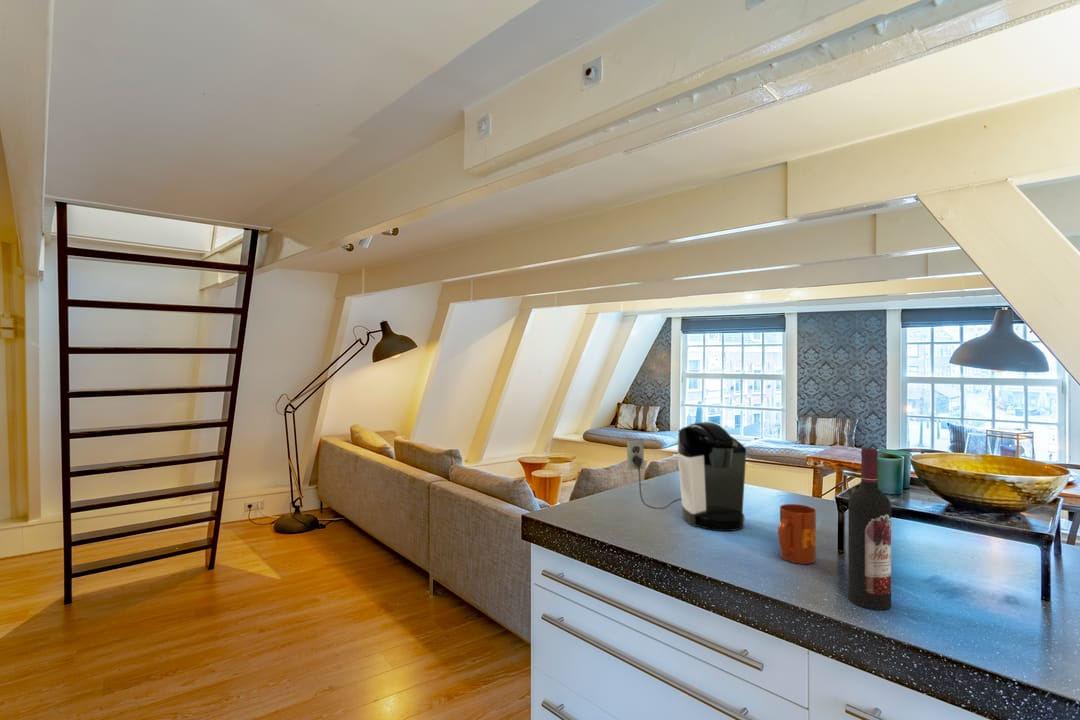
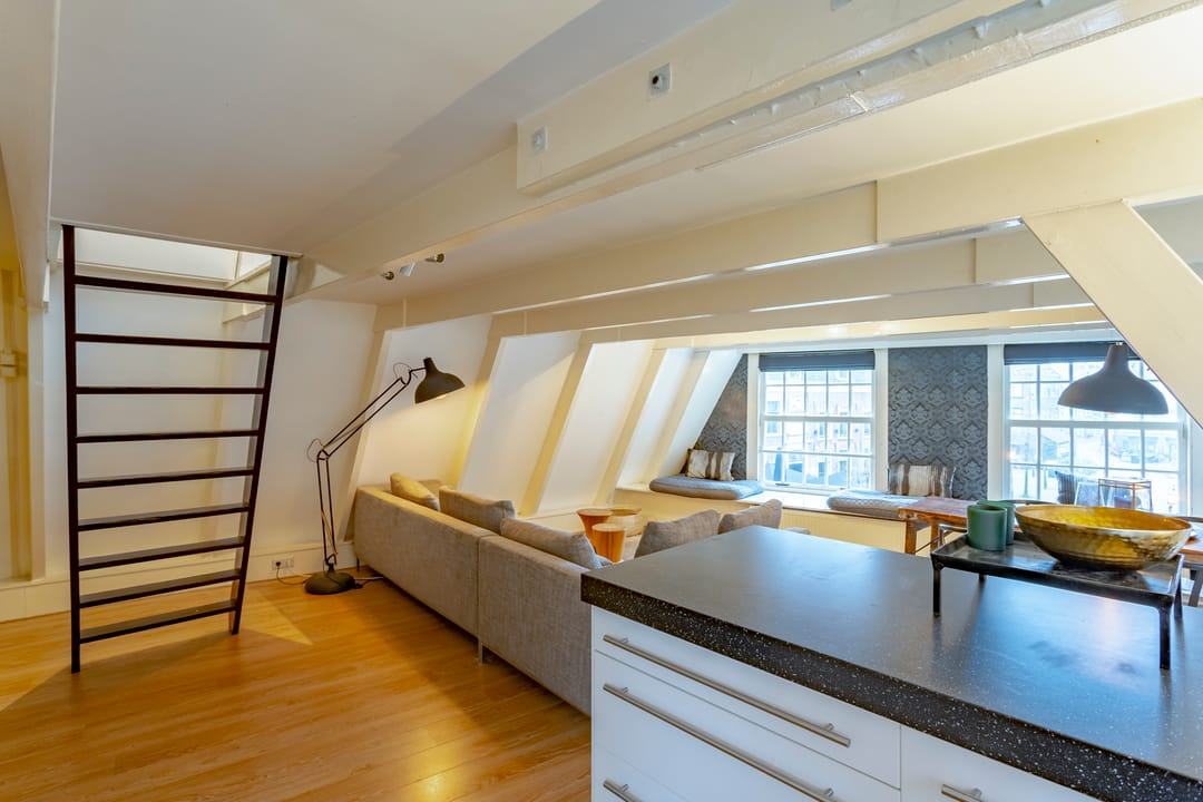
- coffee maker [626,421,747,532]
- wine bottle [847,447,892,611]
- mug [777,503,817,565]
